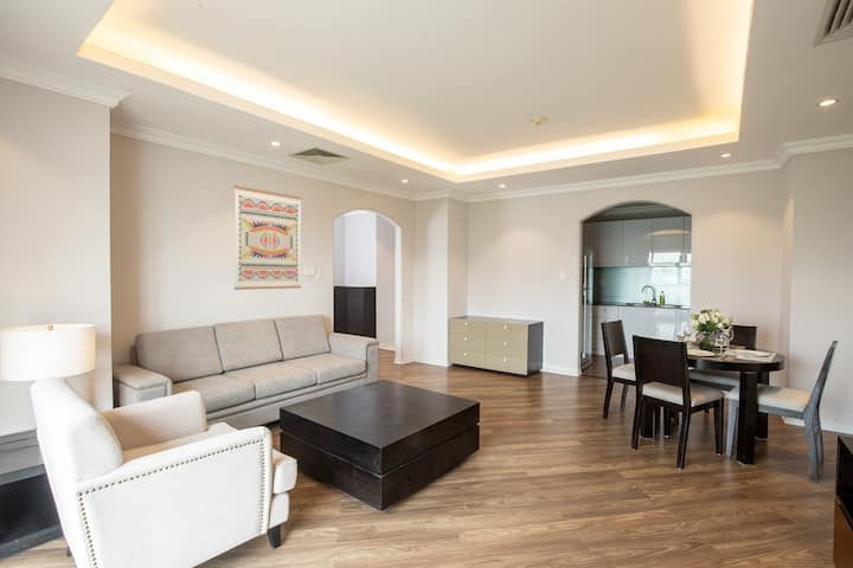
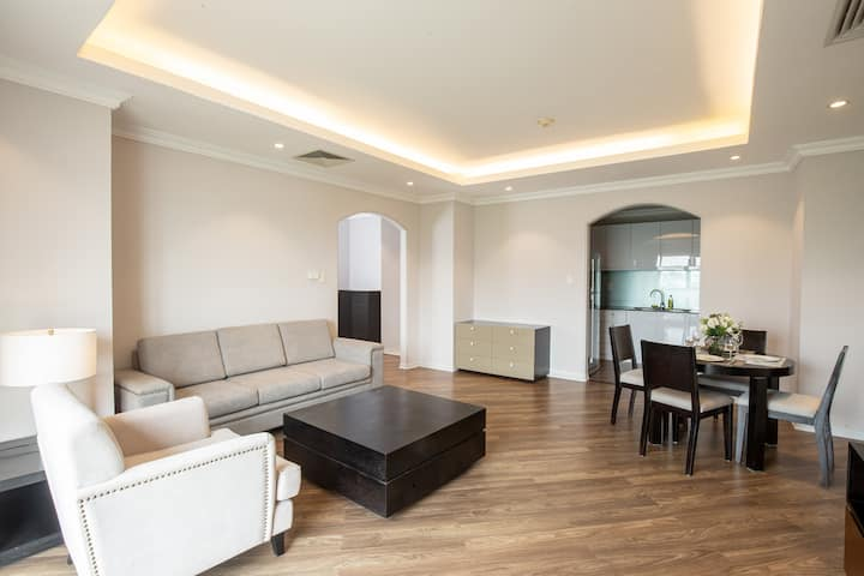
- wall art [233,185,302,291]
